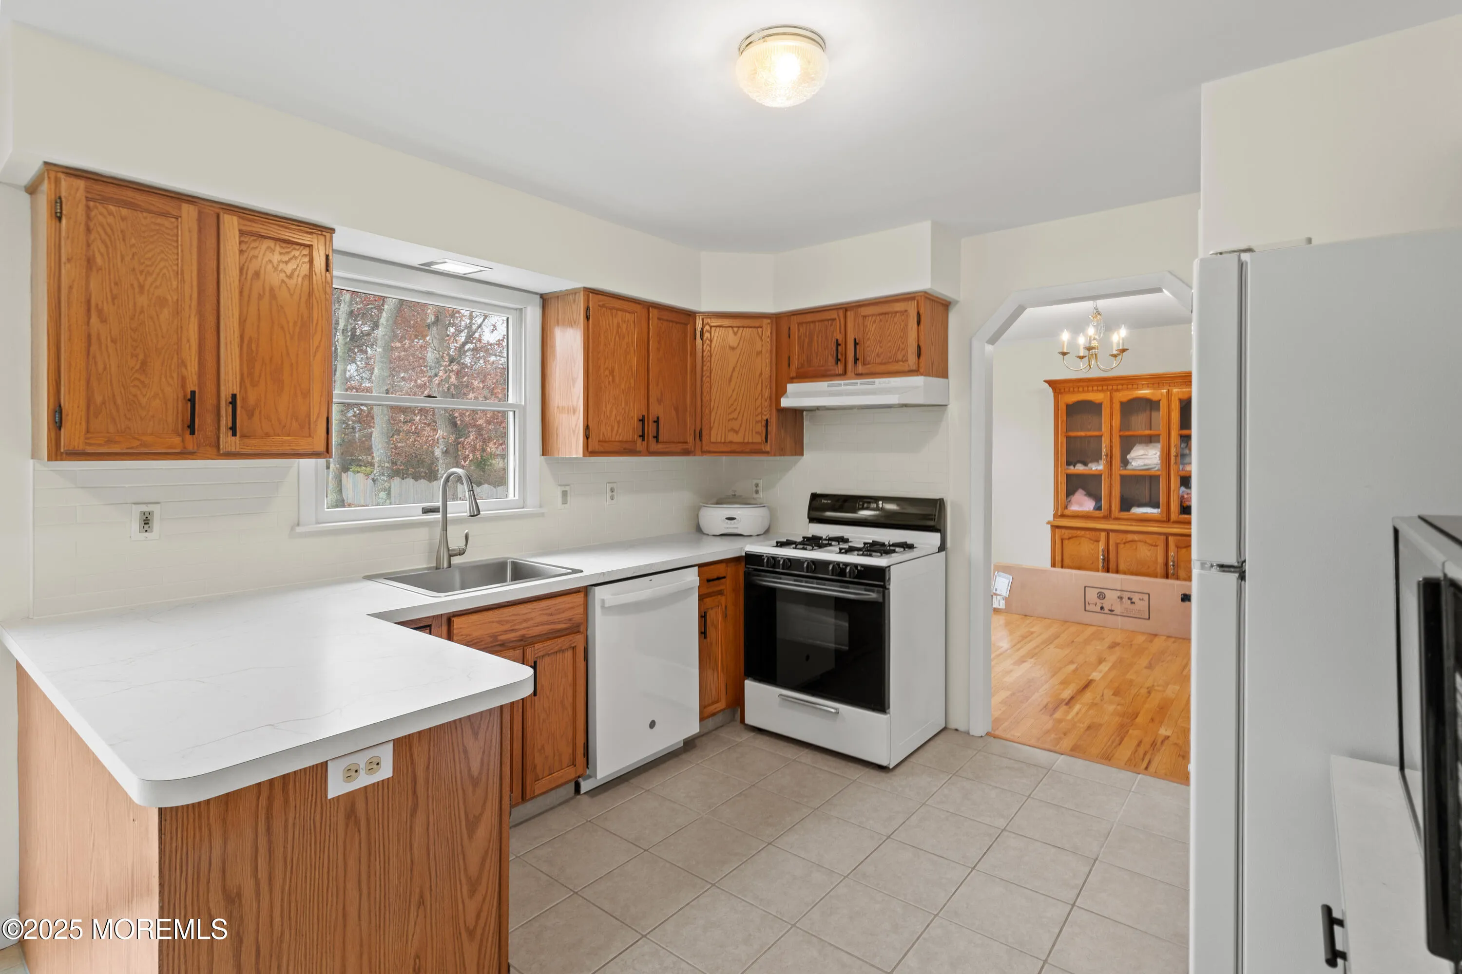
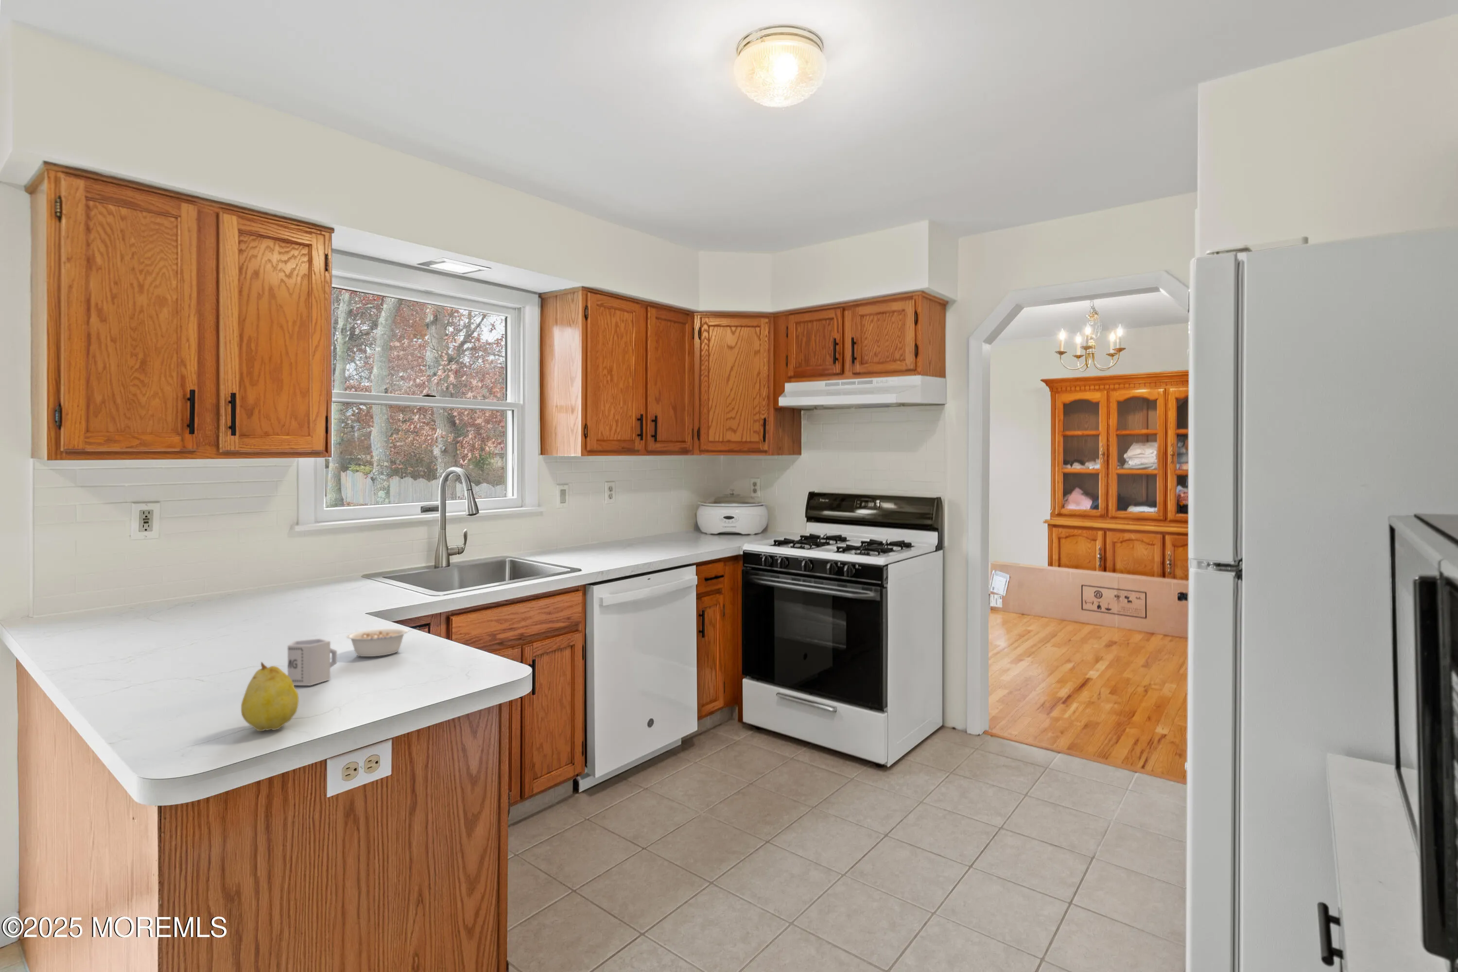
+ cup [287,638,337,686]
+ fruit [241,662,299,732]
+ legume [346,627,419,657]
